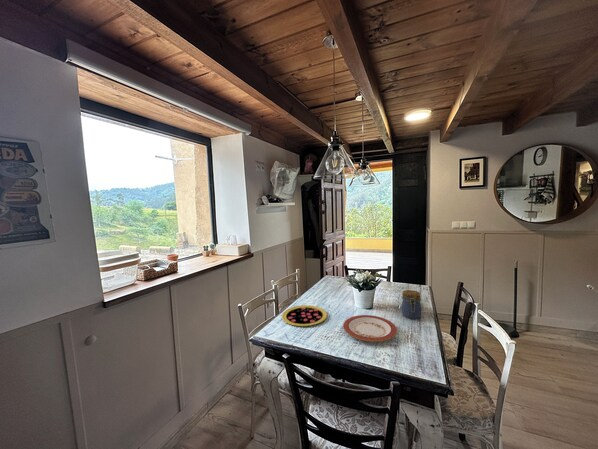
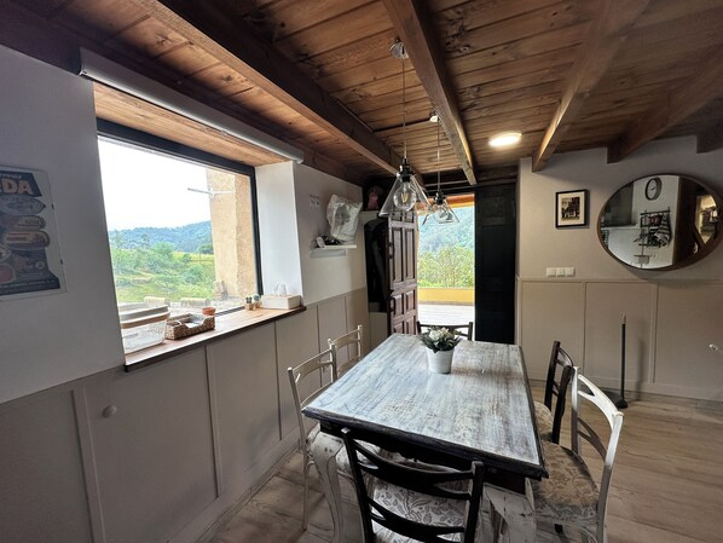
- jar [401,289,422,320]
- plate [342,314,398,343]
- pizza [281,304,328,327]
